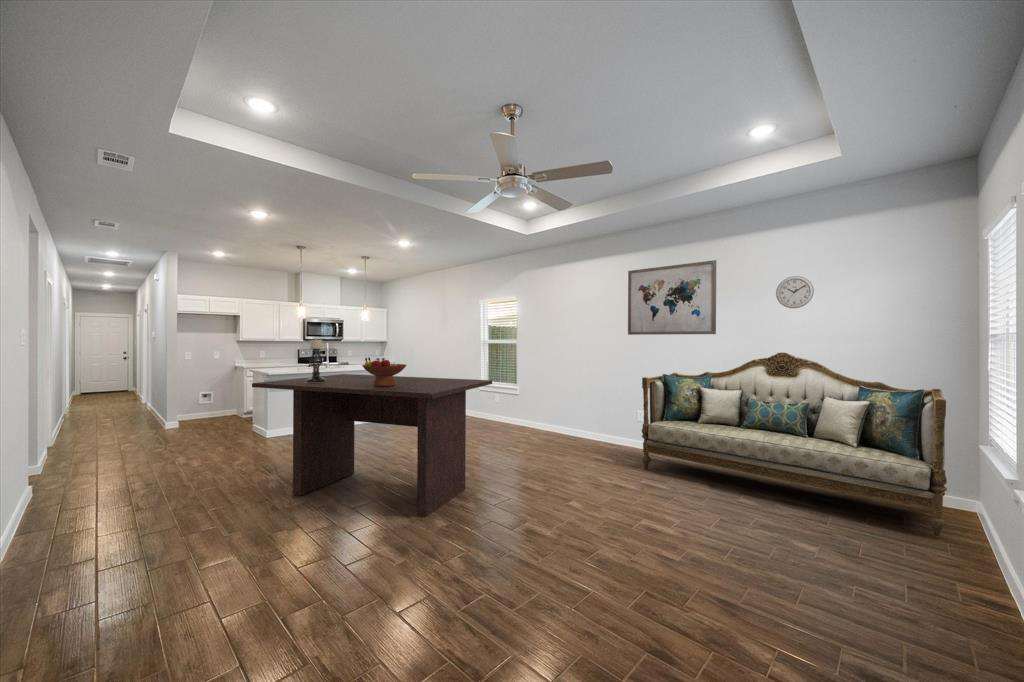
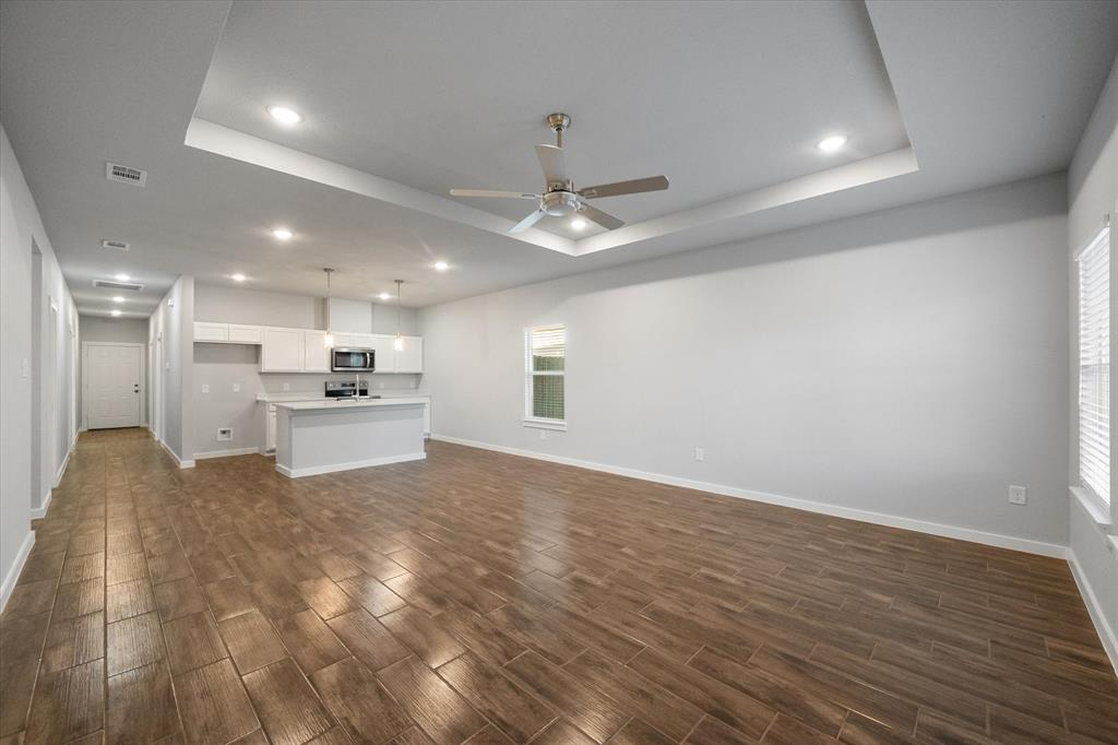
- candle holder [305,337,326,383]
- wall art [627,259,717,336]
- sofa [641,351,948,539]
- fruit bowl [361,356,407,387]
- wall clock [775,275,815,309]
- dining table [251,373,493,518]
